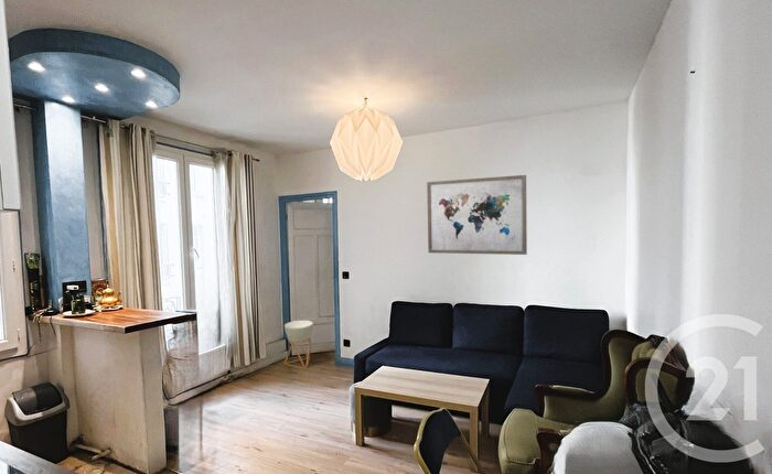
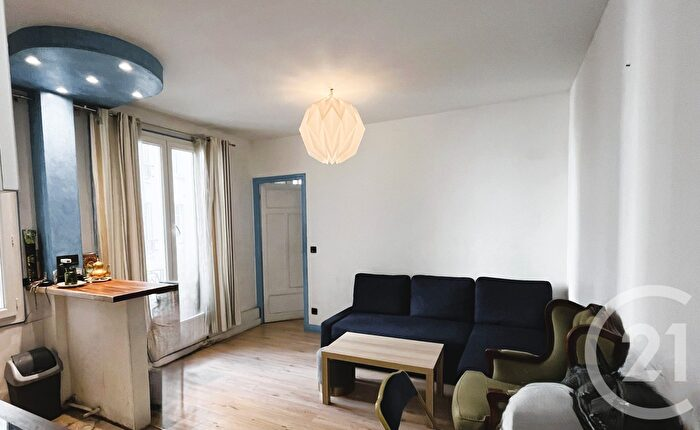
- wall art [426,174,528,256]
- planter [283,320,314,369]
